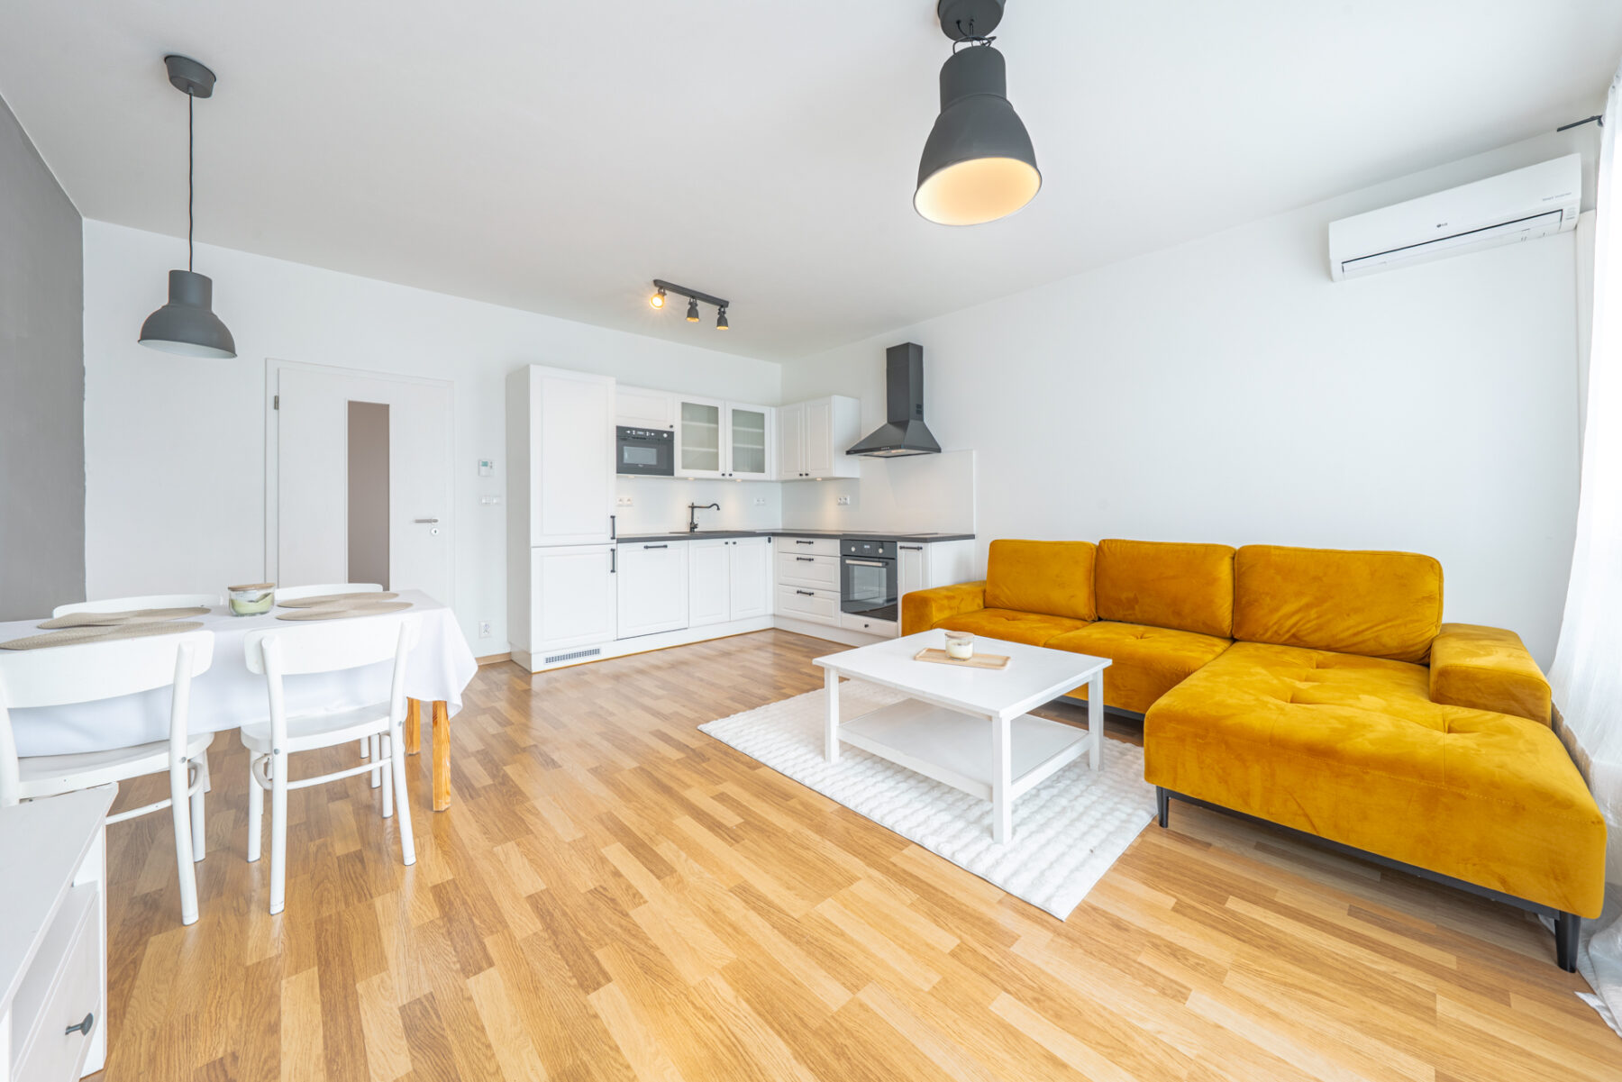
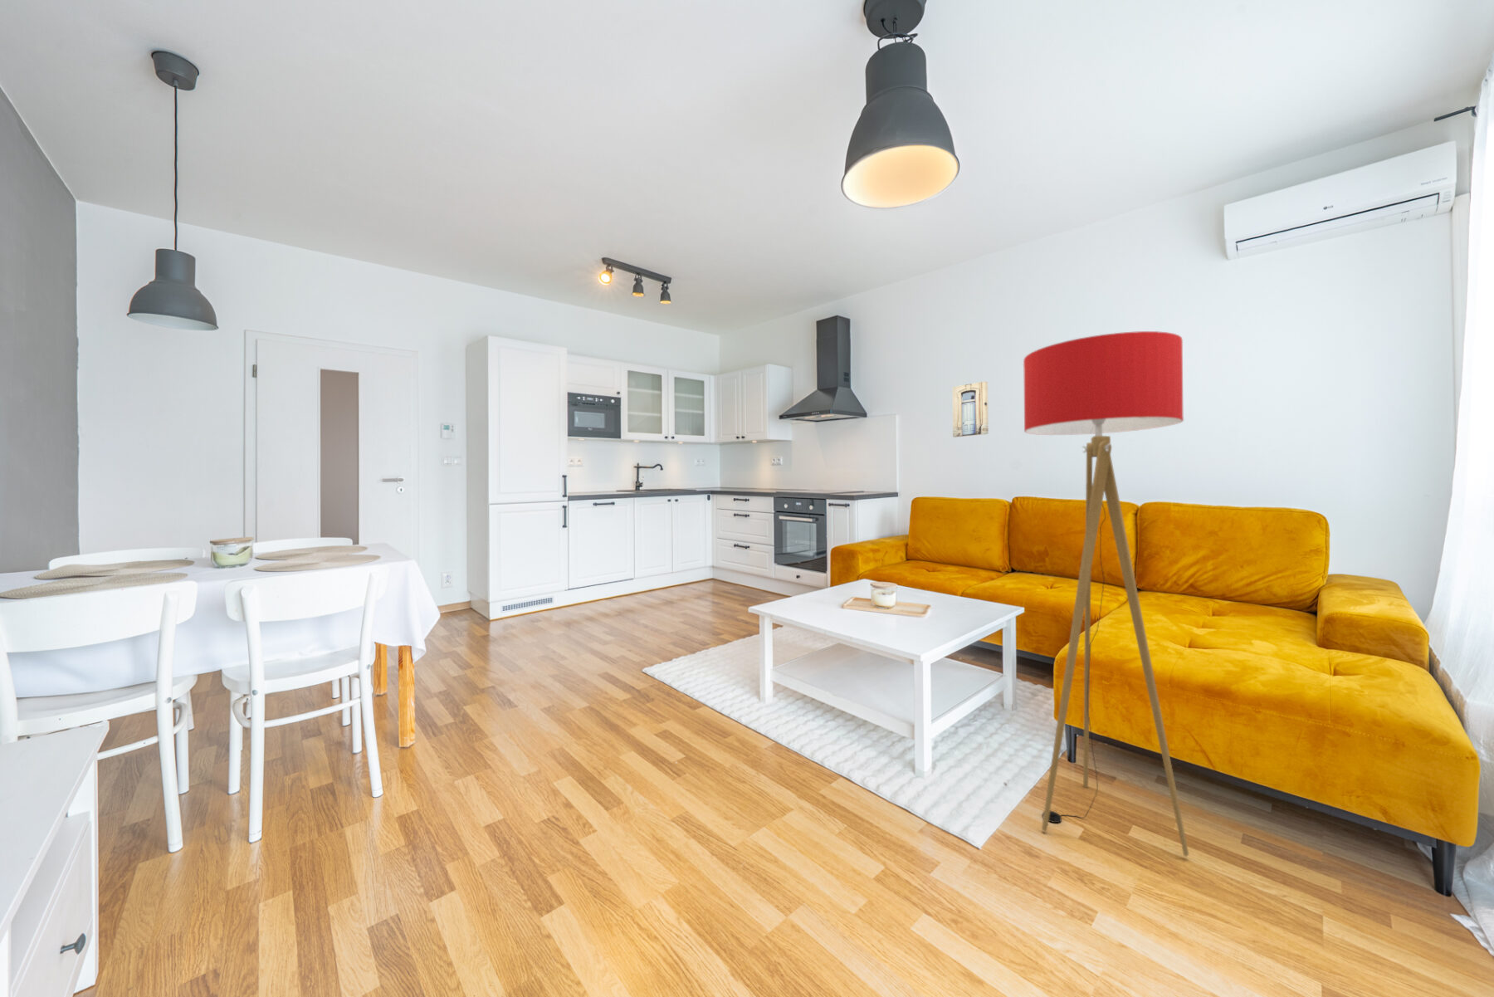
+ wall art [952,381,989,438]
+ floor lamp [1022,330,1189,858]
